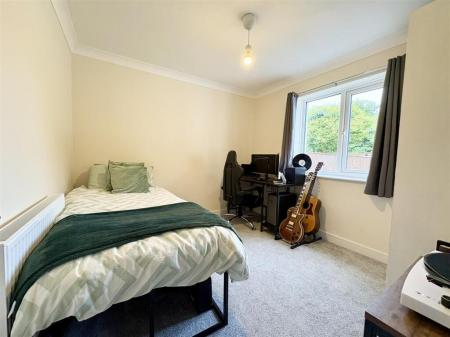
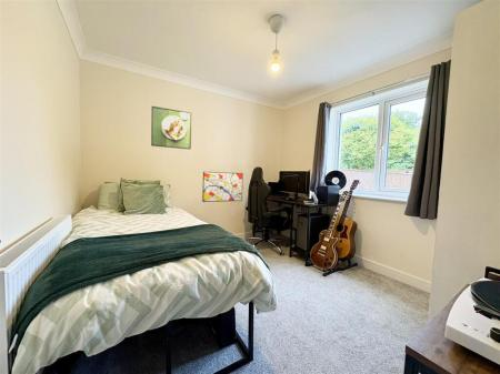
+ wall art [201,171,244,203]
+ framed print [150,105,192,150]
